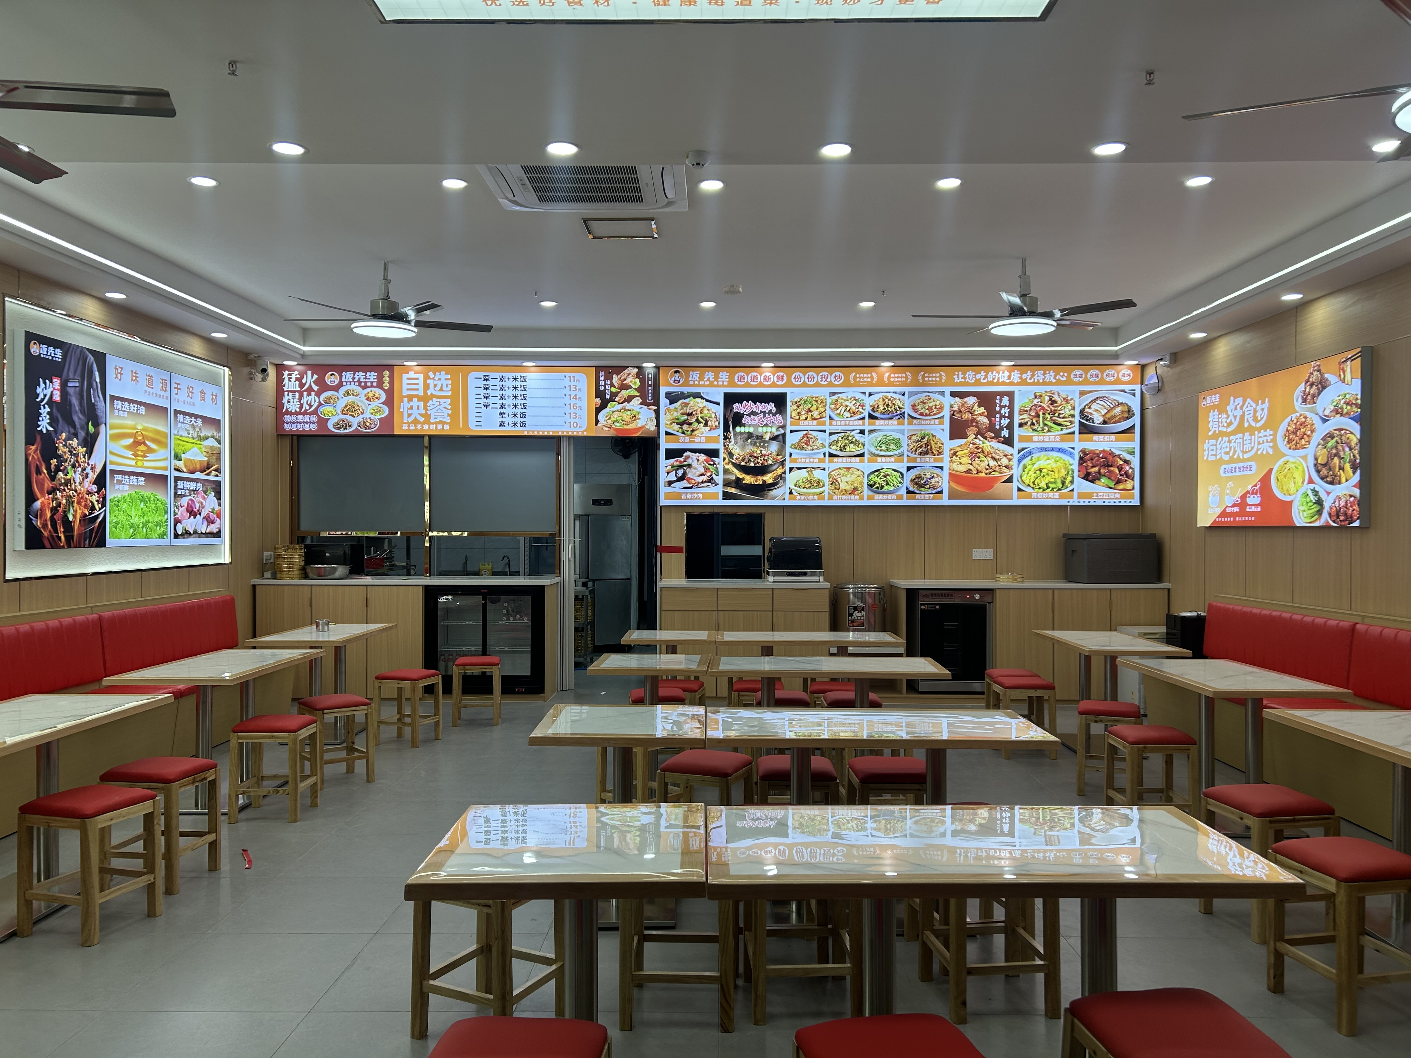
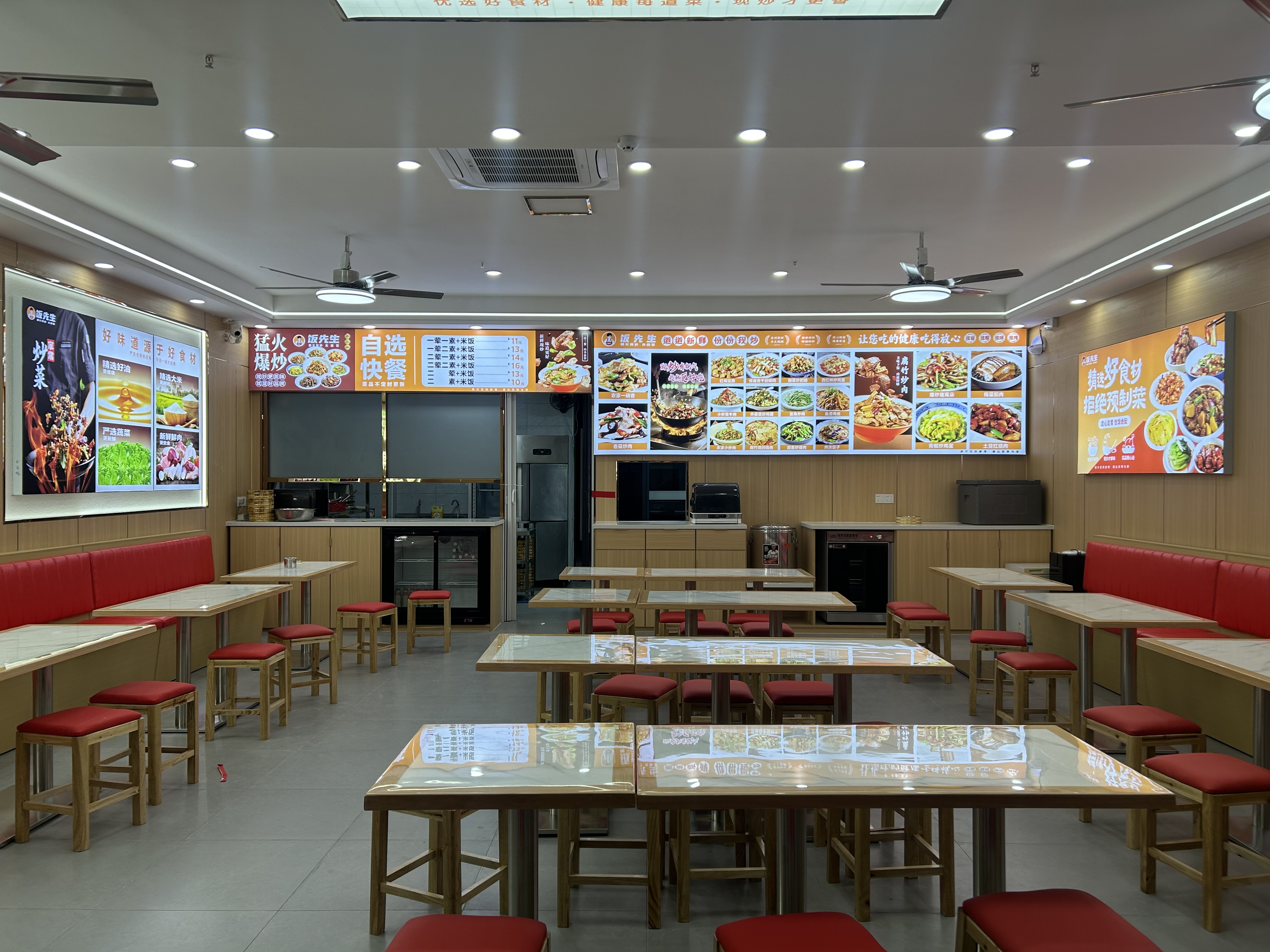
- smoke detector [723,283,741,295]
